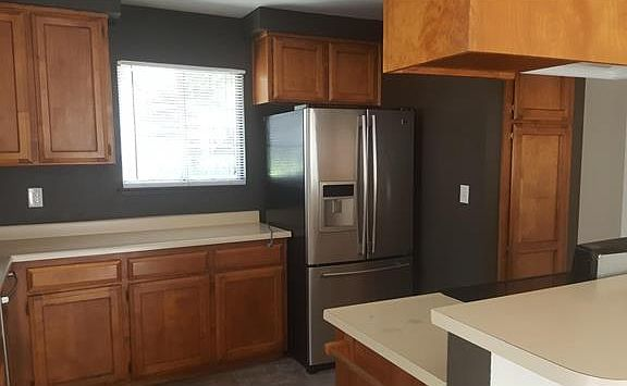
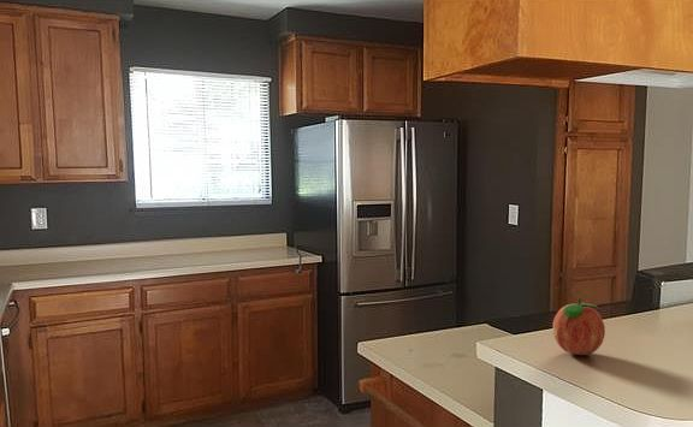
+ fruit [552,296,606,356]
